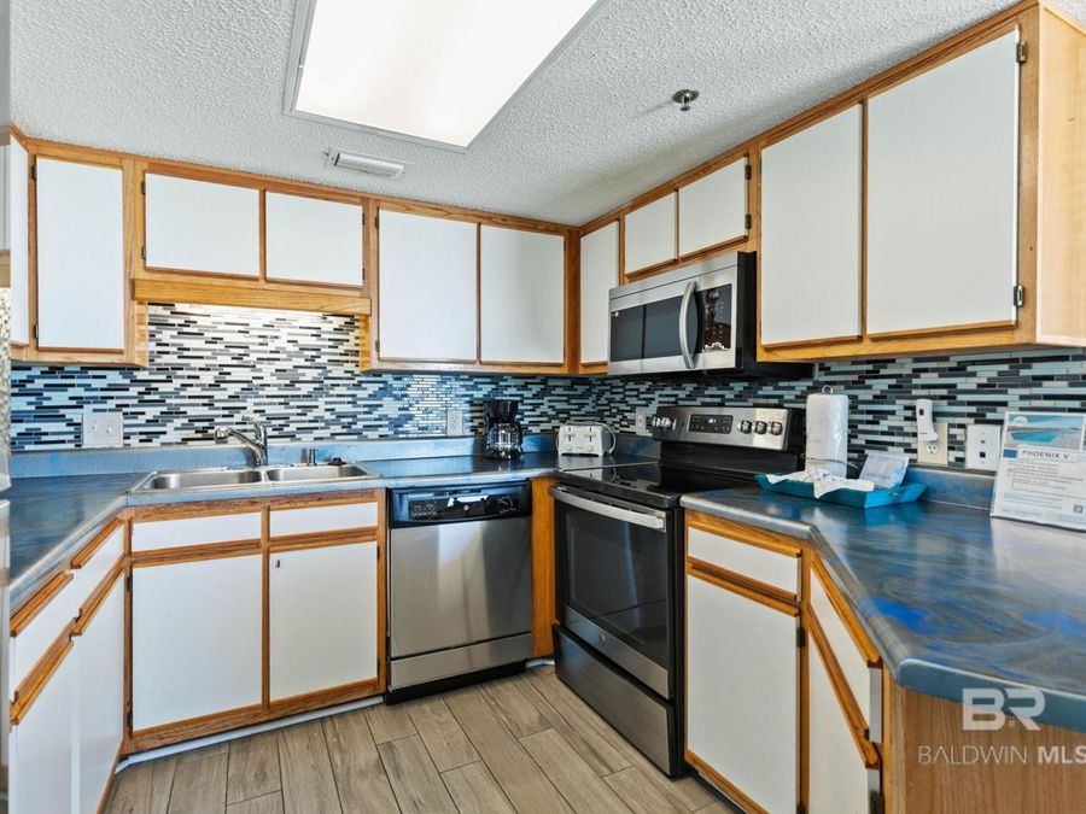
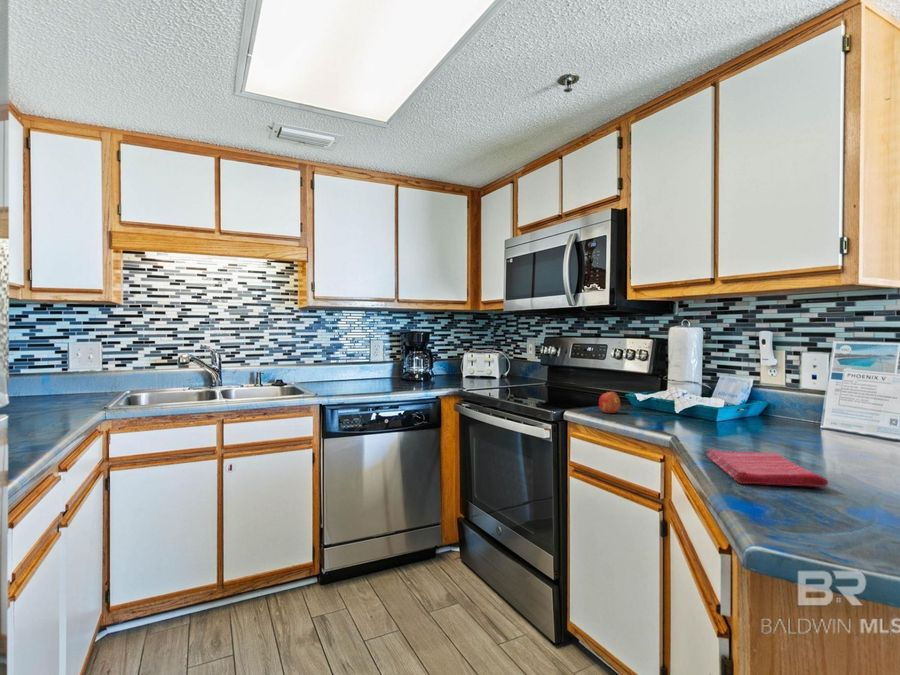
+ fruit [598,391,621,414]
+ dish towel [705,447,829,488]
